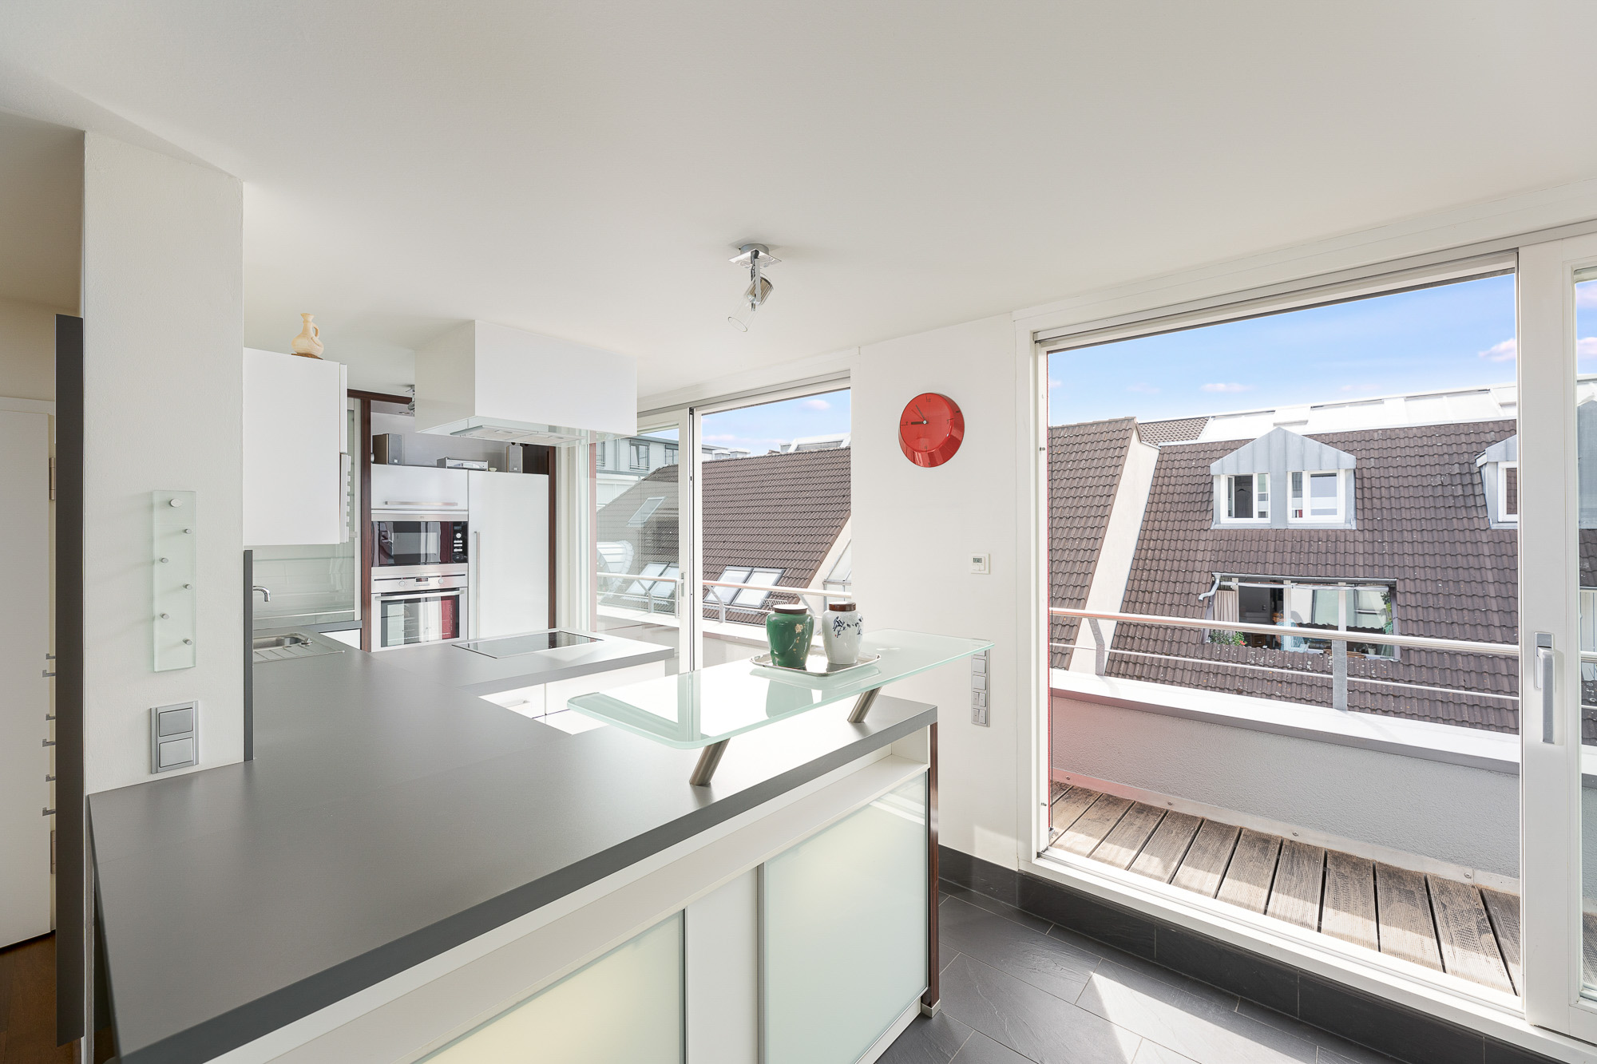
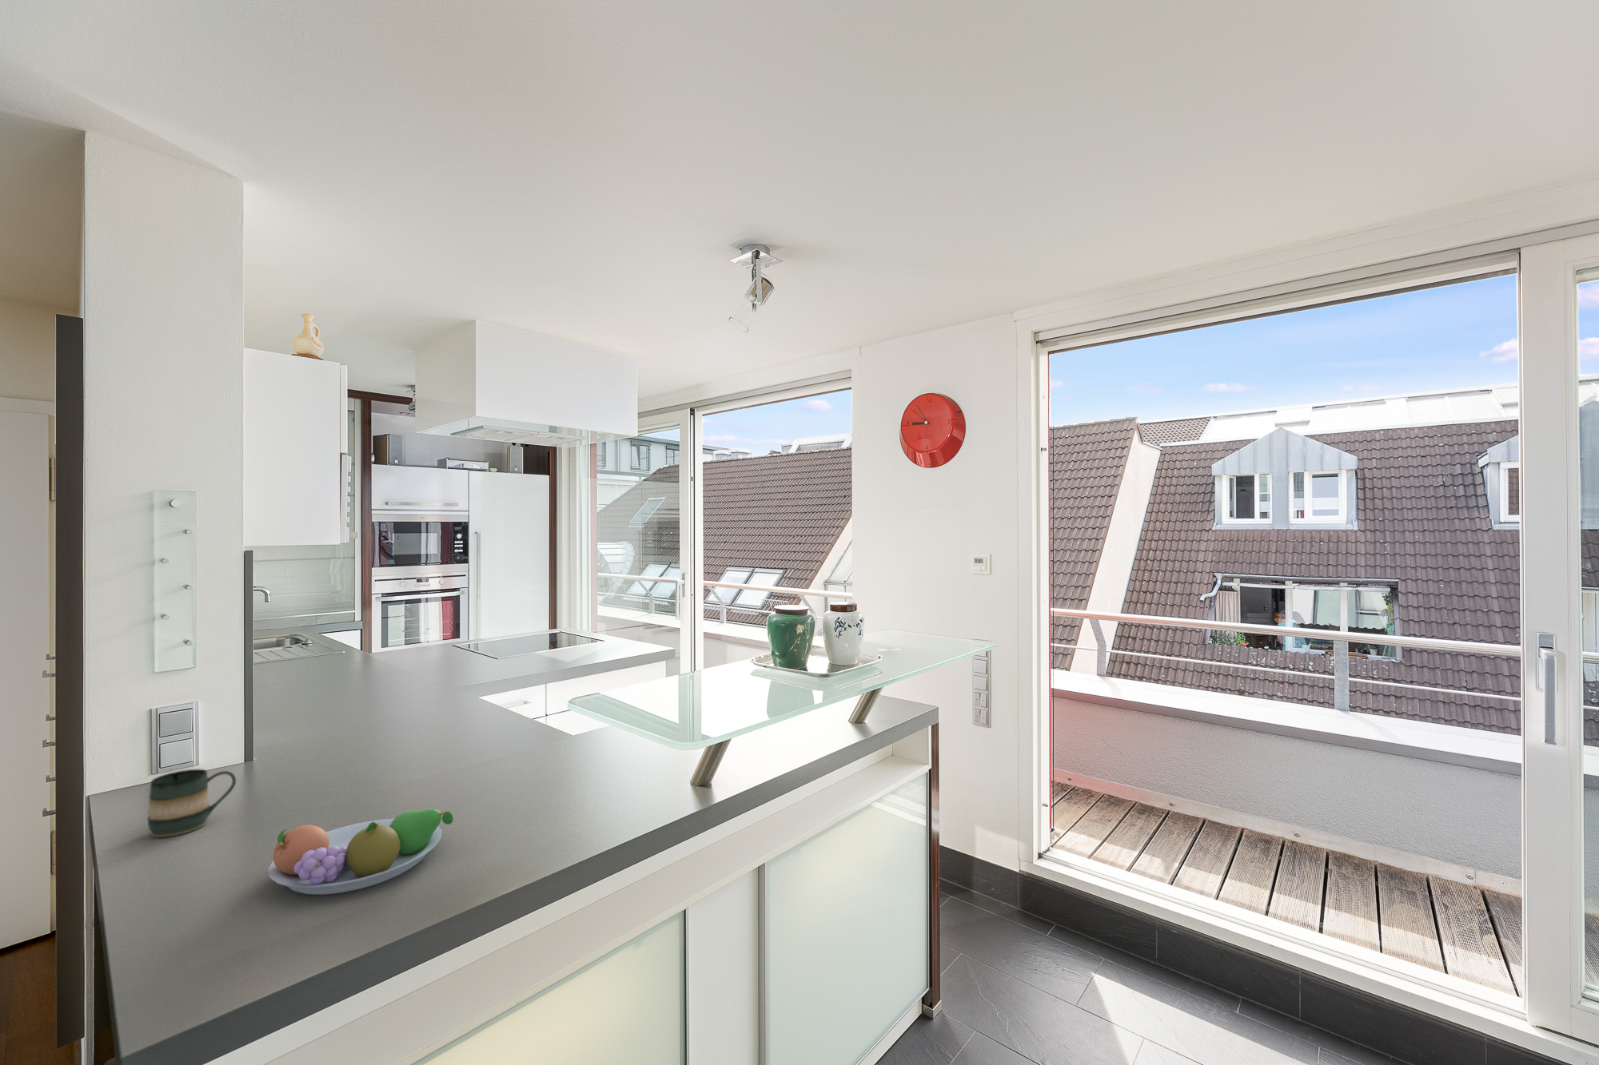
+ fruit bowl [267,808,454,896]
+ mug [146,769,237,838]
